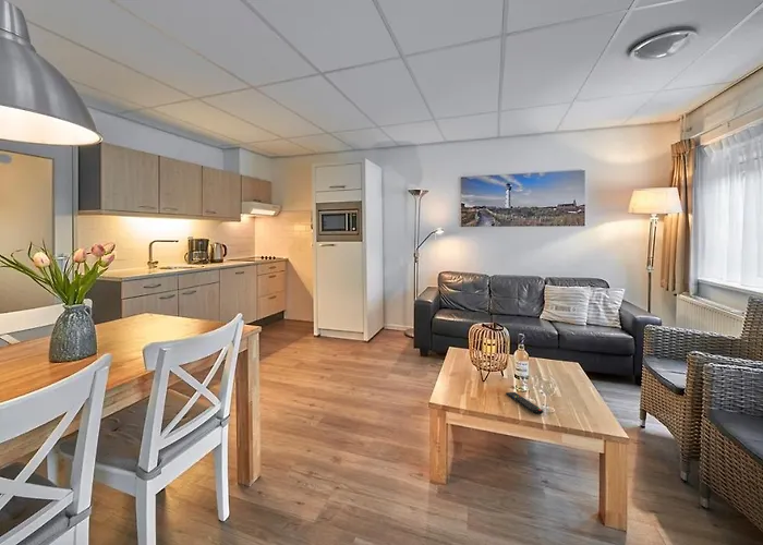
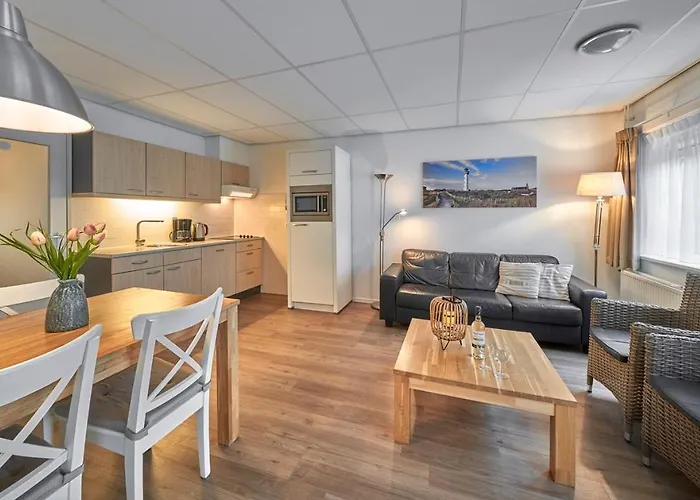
- remote control [505,391,545,415]
